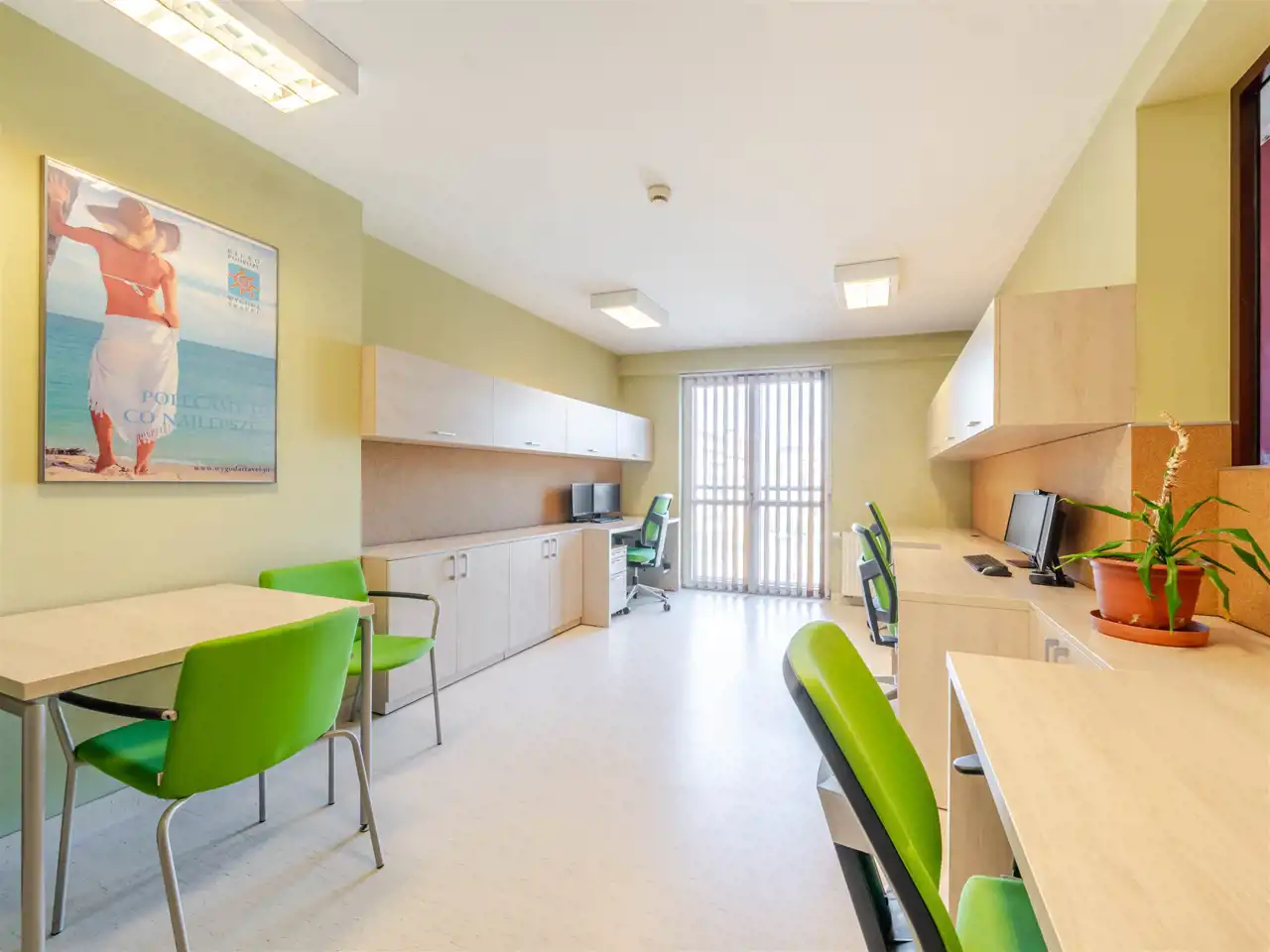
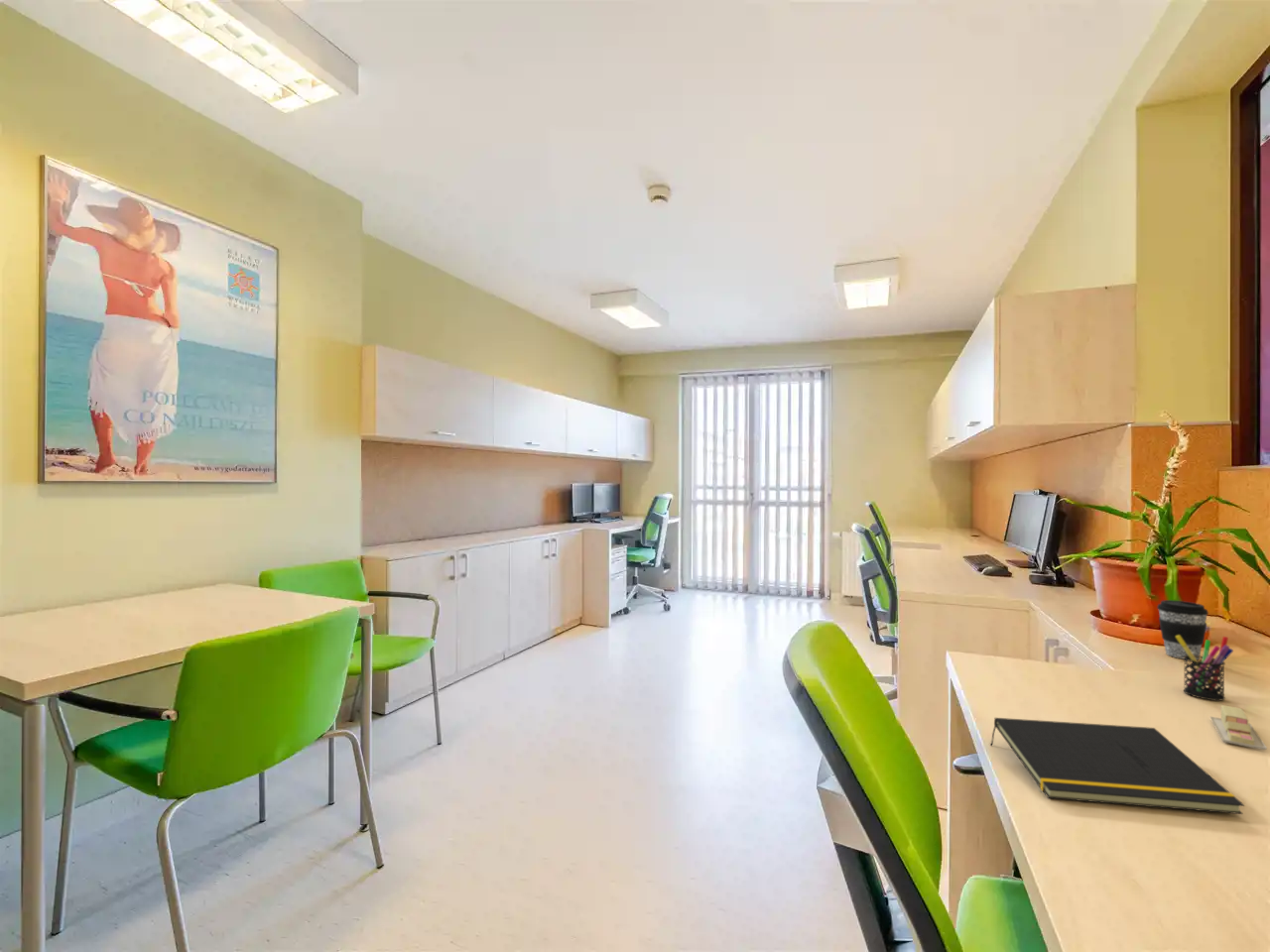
+ coffee cup [1156,599,1209,660]
+ sticky notes [1209,704,1268,751]
+ pen holder [1176,636,1234,702]
+ notepad [989,717,1245,815]
